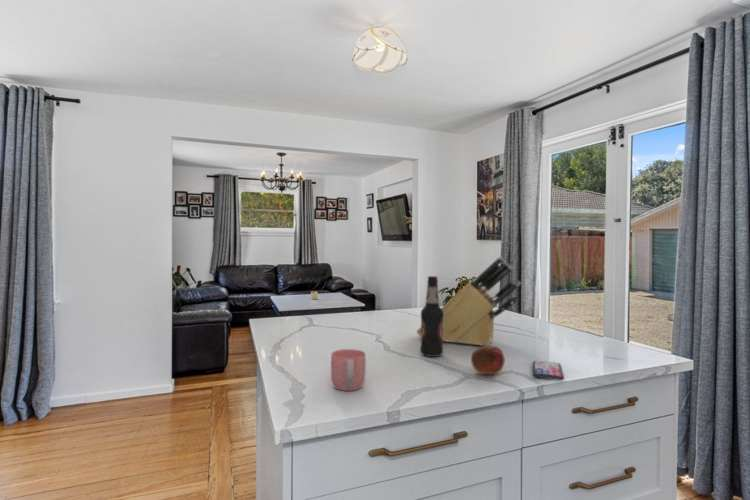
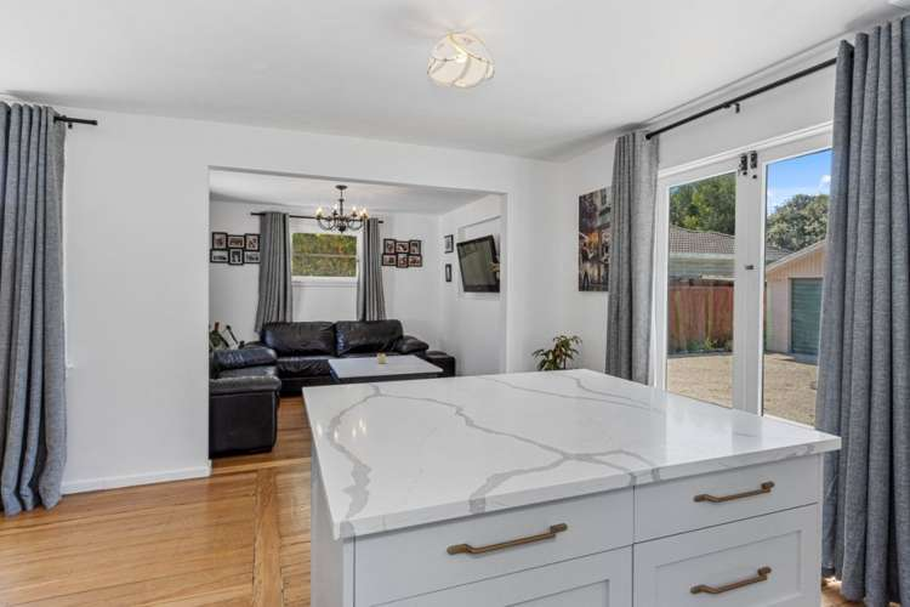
- knife block [416,255,522,347]
- mug [330,348,367,392]
- smartphone [532,360,565,381]
- bottle [419,275,444,358]
- fruit [470,344,506,375]
